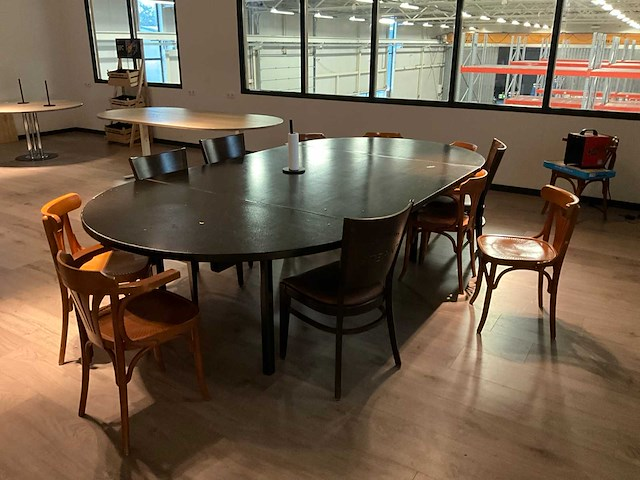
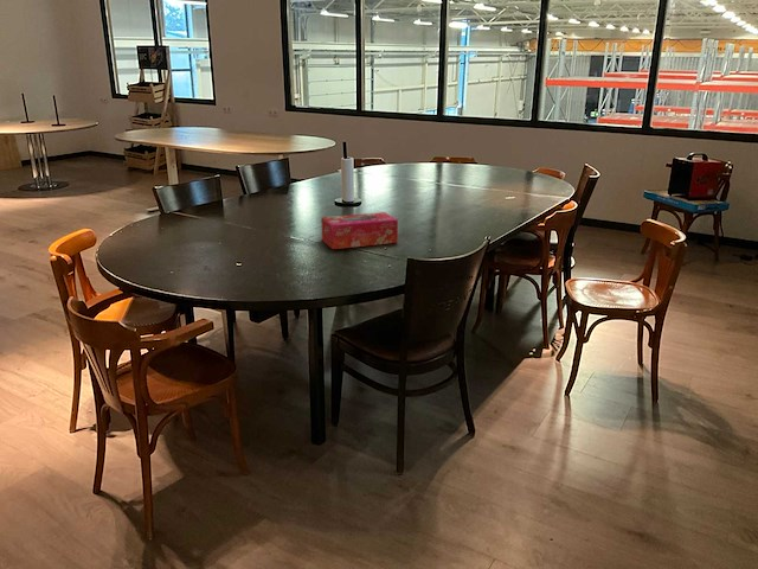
+ tissue box [320,211,399,250]
